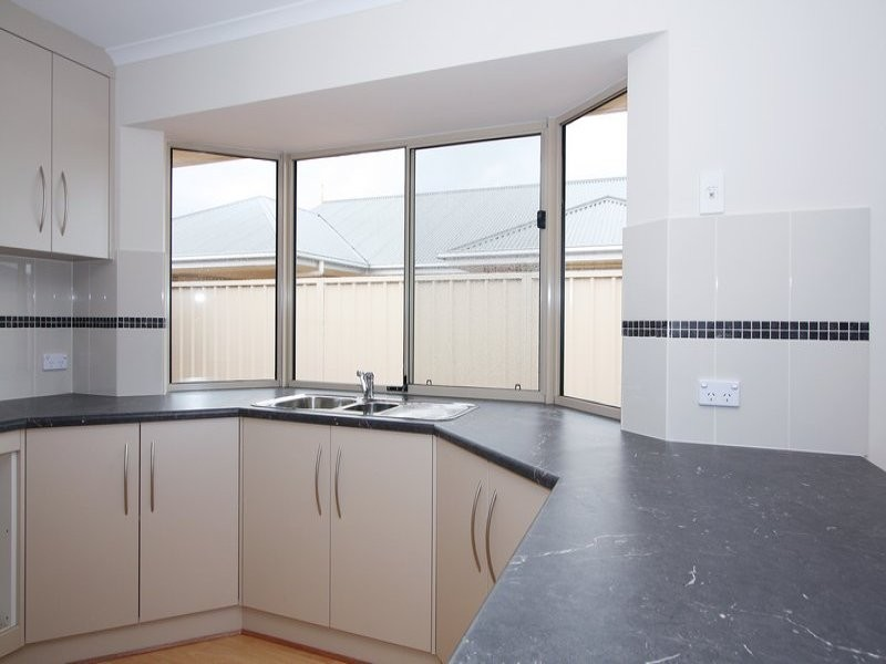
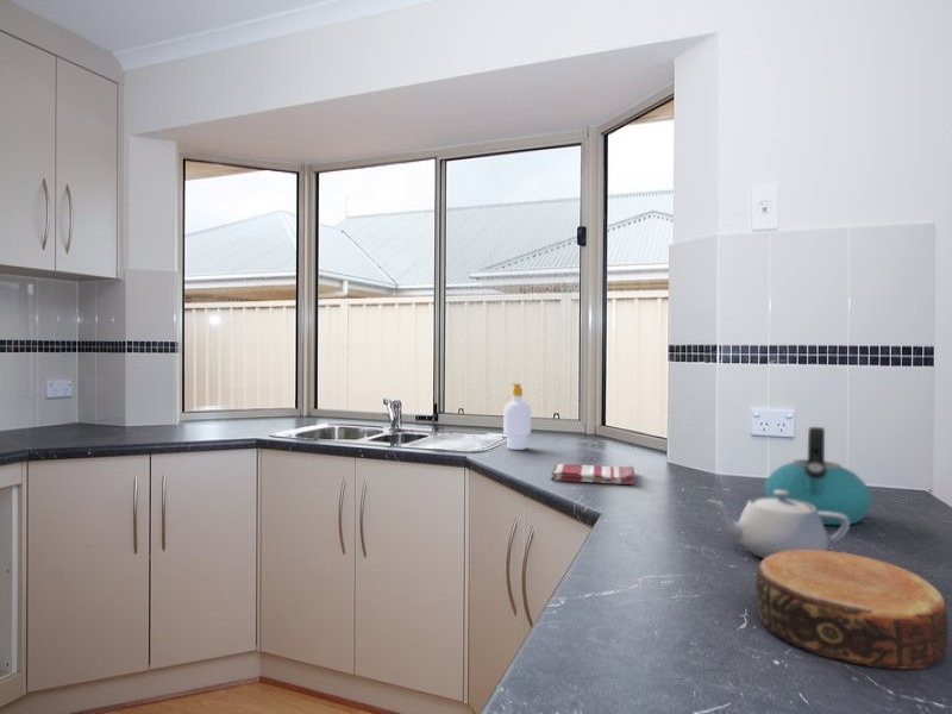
+ bowl [754,550,950,670]
+ dish towel [550,463,637,486]
+ teapot [706,490,851,559]
+ kettle [764,426,872,526]
+ soap bottle [502,382,532,451]
